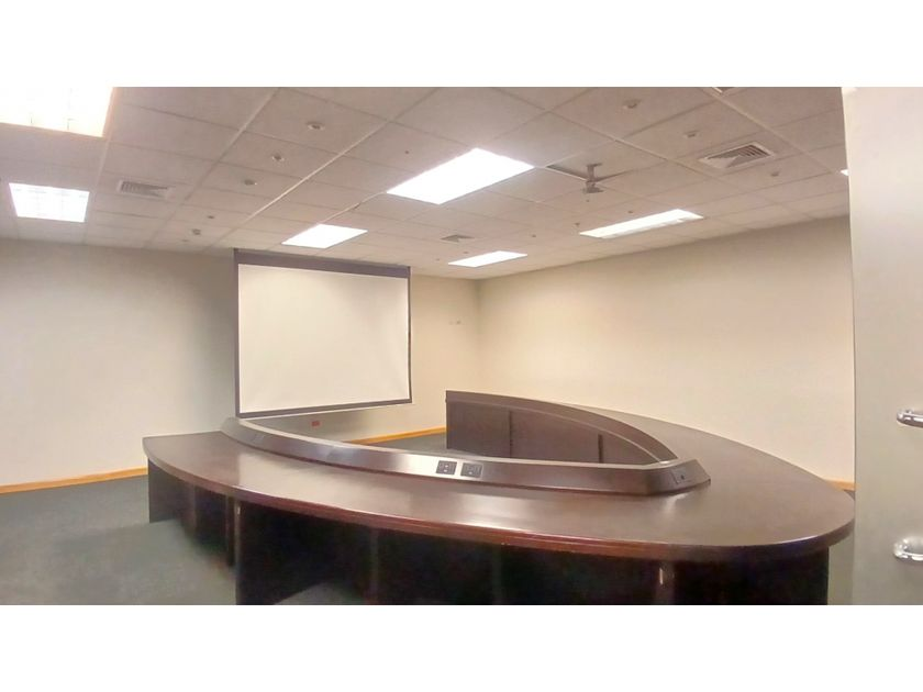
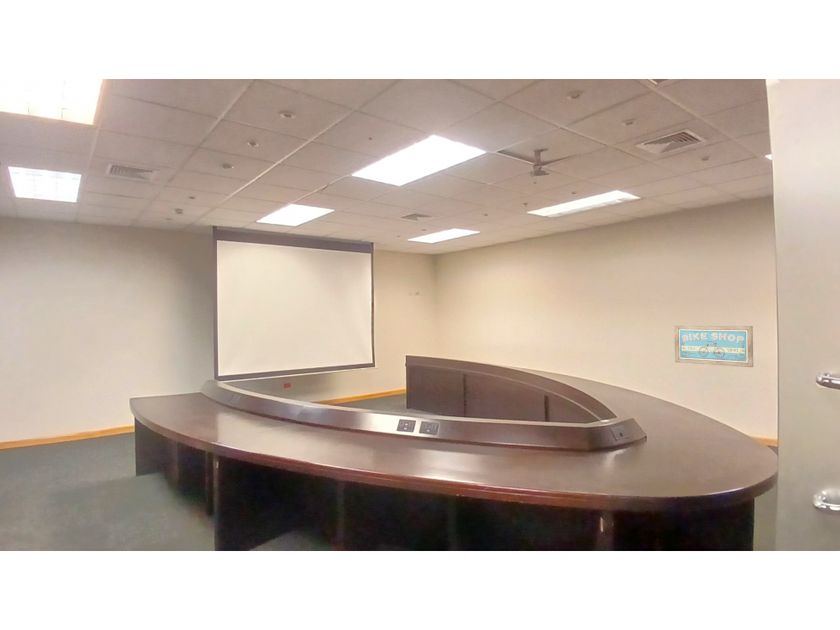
+ wall art [673,325,754,368]
